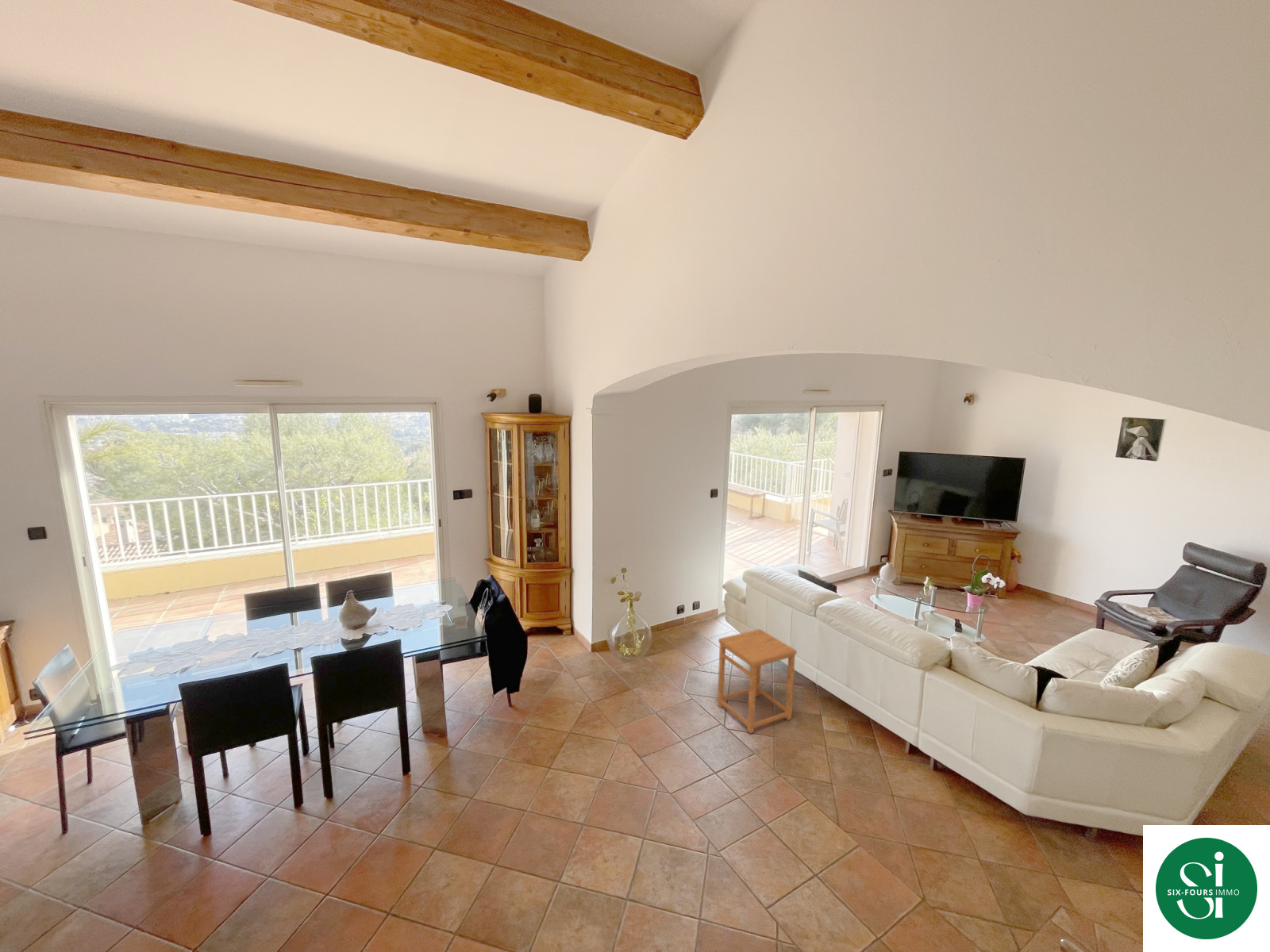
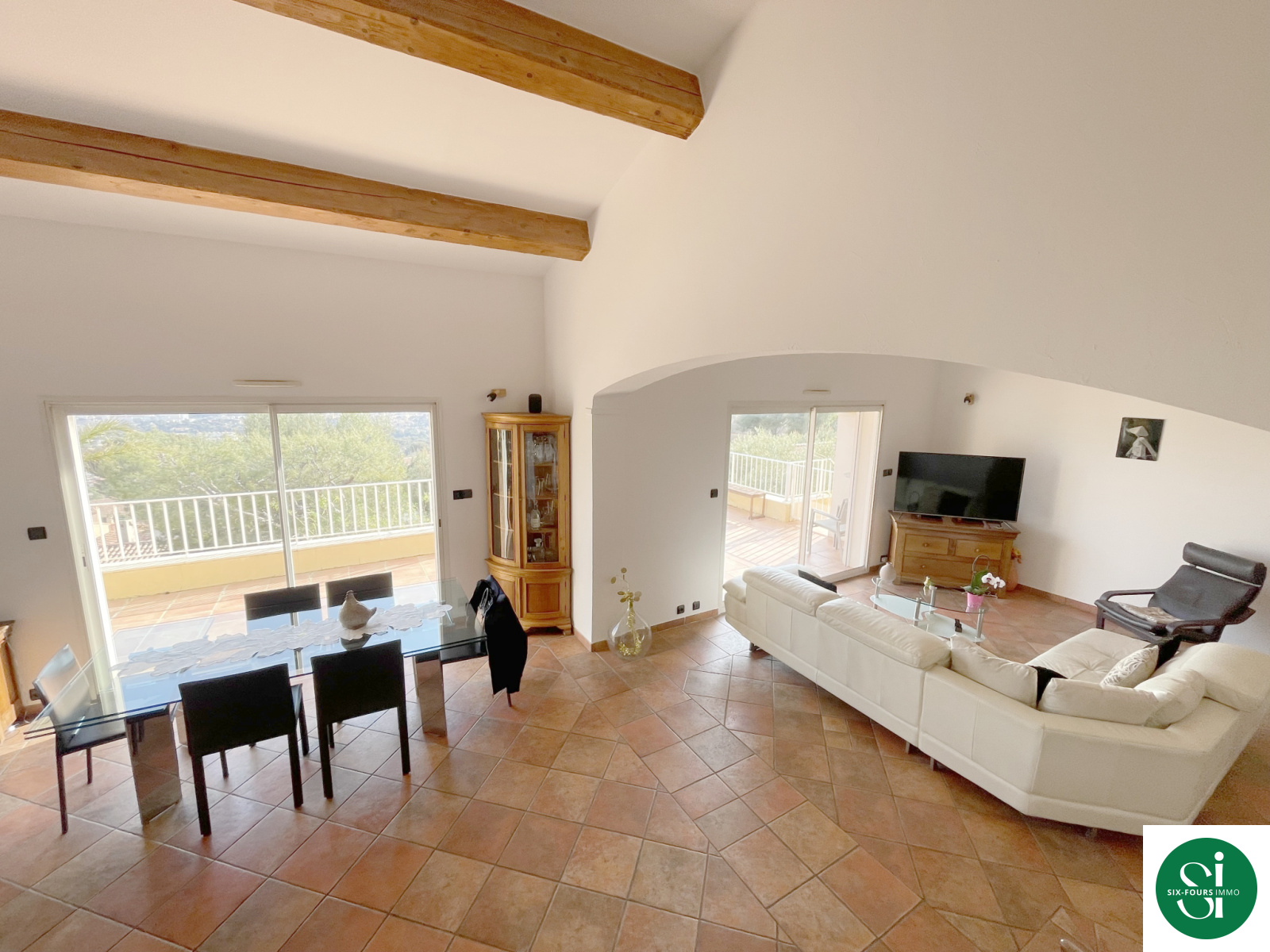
- side table [717,628,798,735]
